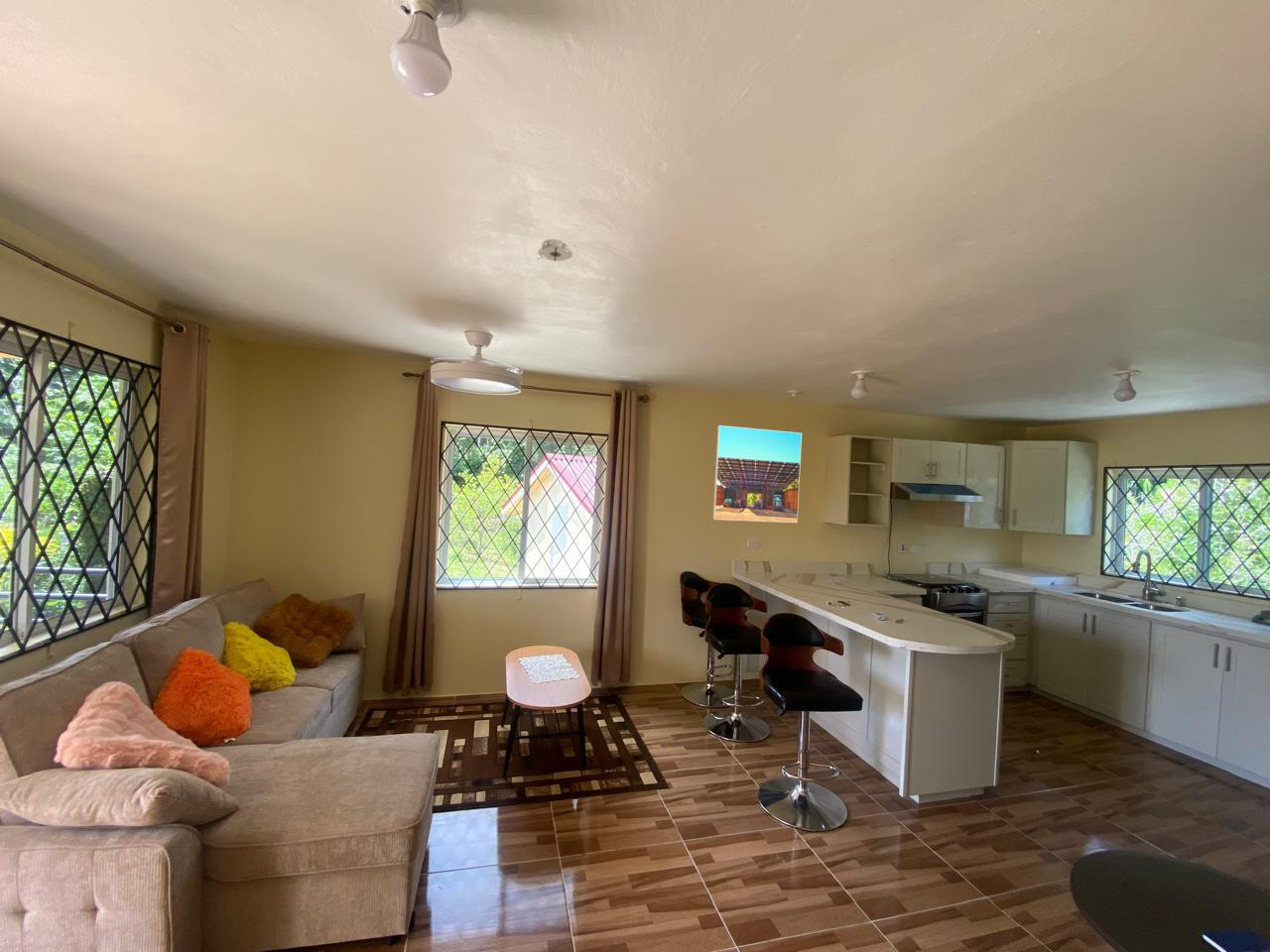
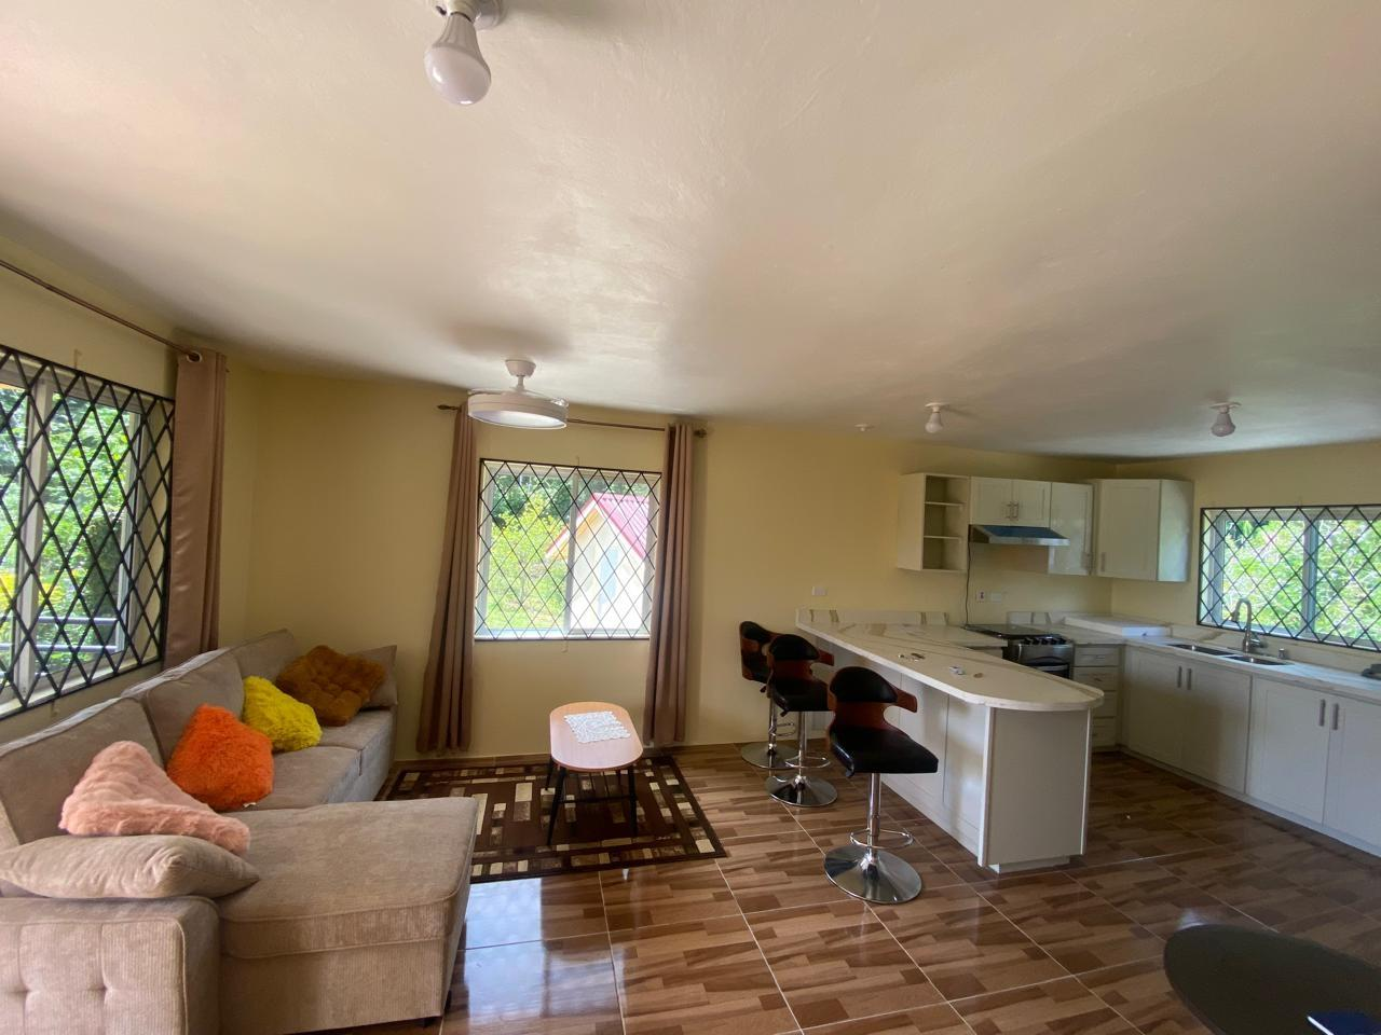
- smoke detector [536,238,573,262]
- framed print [711,424,803,524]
